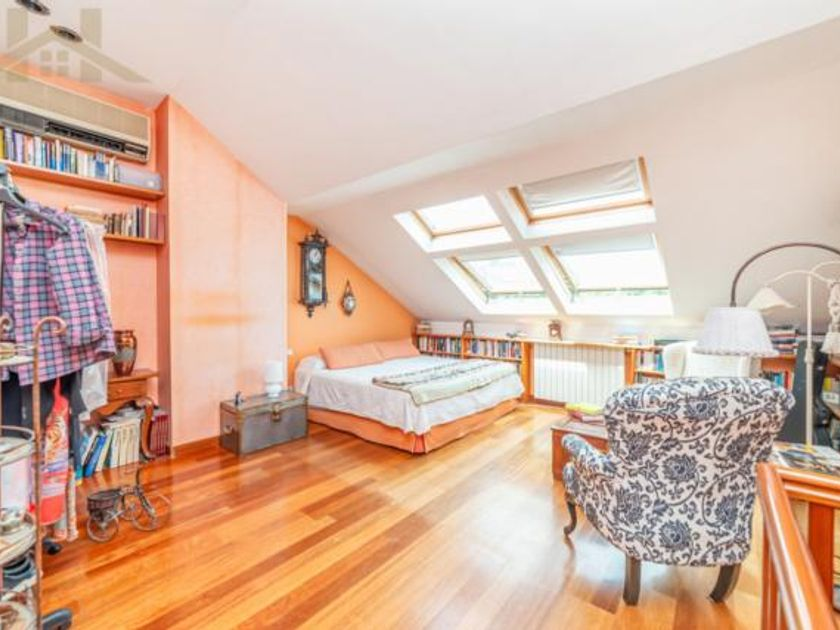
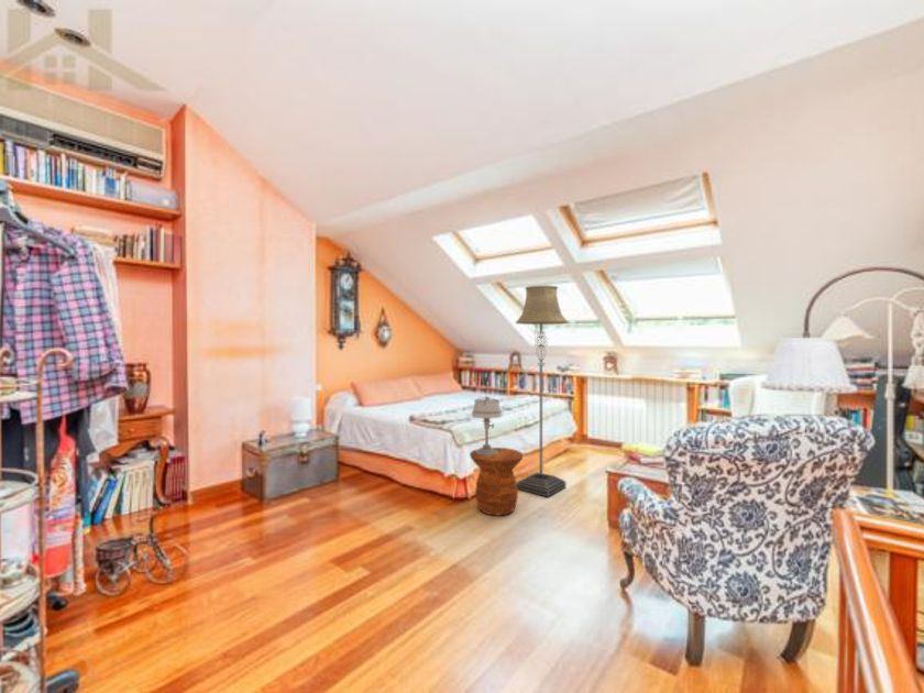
+ floor lamp [515,284,569,498]
+ table lamp [471,395,503,455]
+ side table [469,447,525,517]
